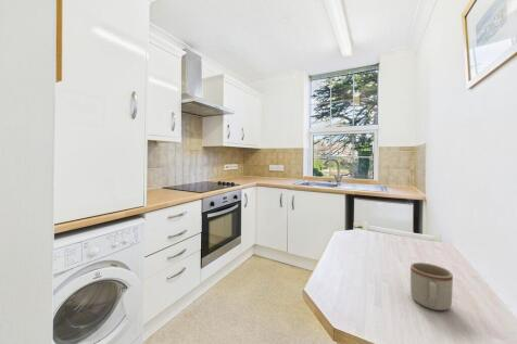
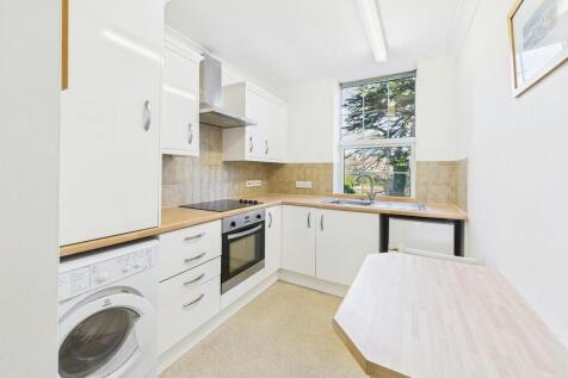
- mug [409,262,454,311]
